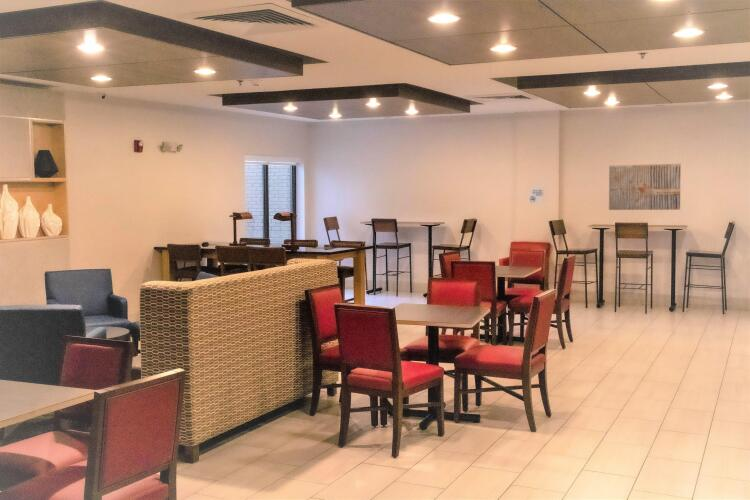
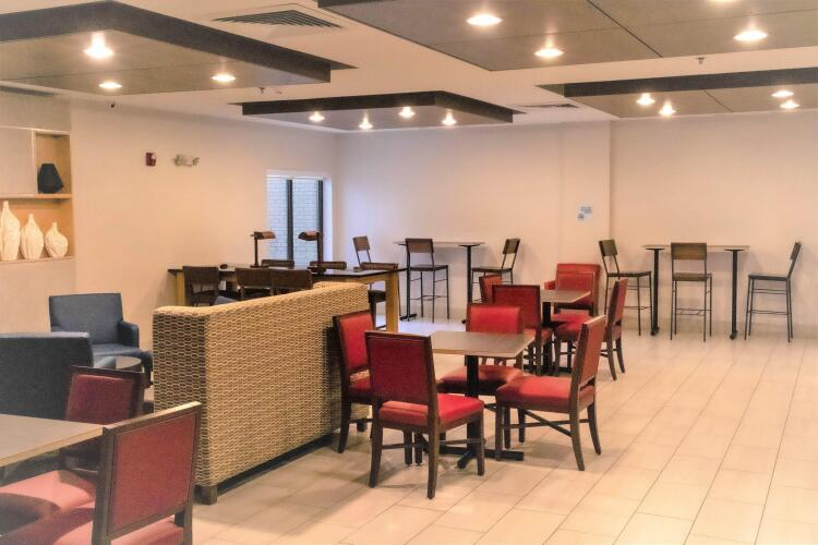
- wall art [608,163,682,211]
